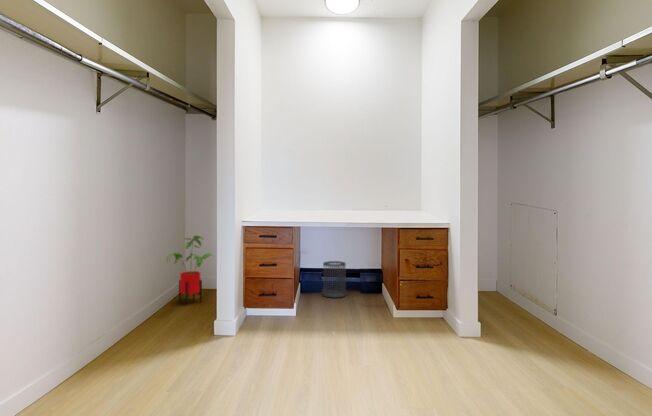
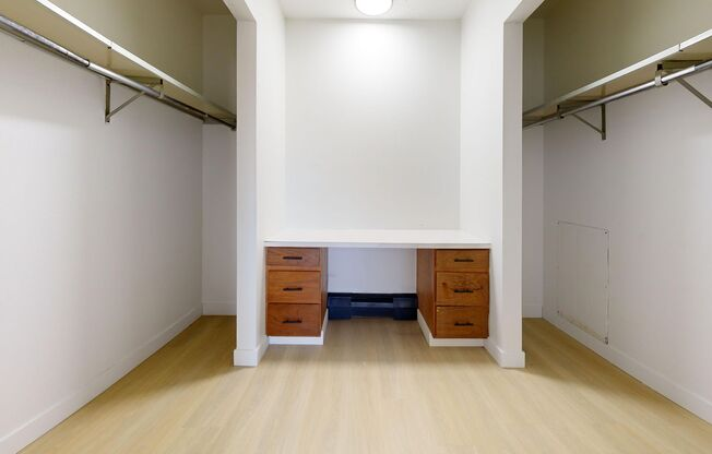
- wastebasket [322,260,347,299]
- house plant [165,235,214,306]
